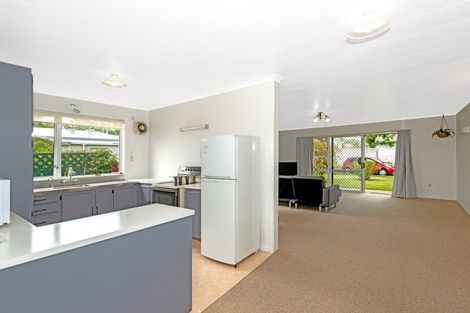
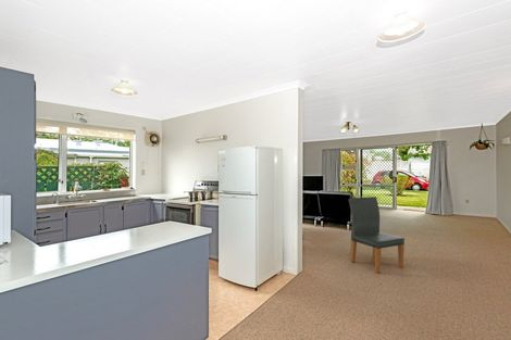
+ dining chair [347,196,406,274]
